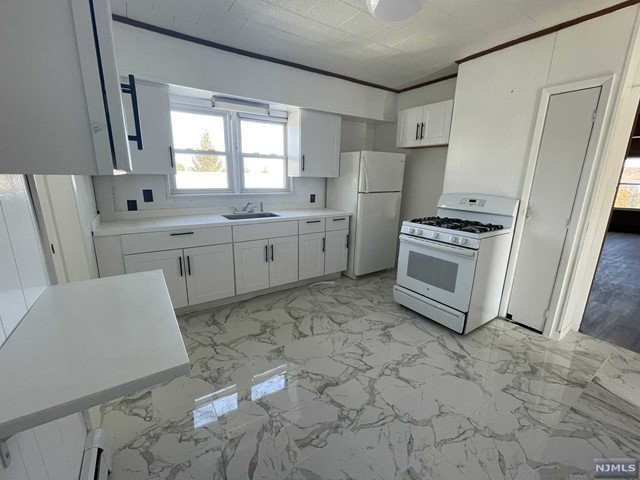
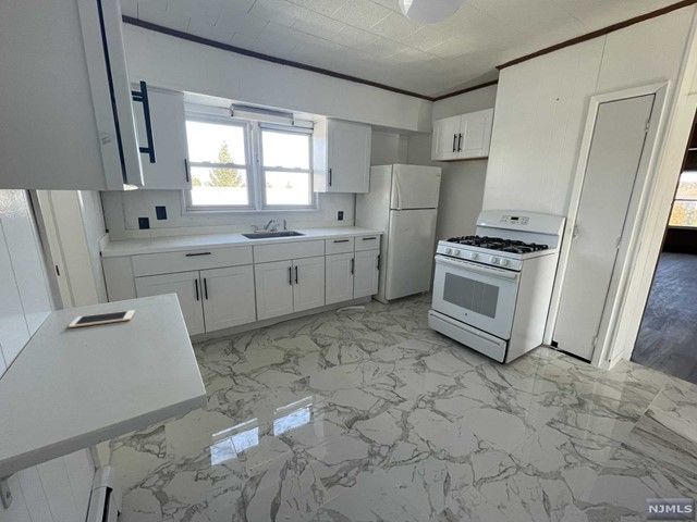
+ cell phone [68,309,136,328]
